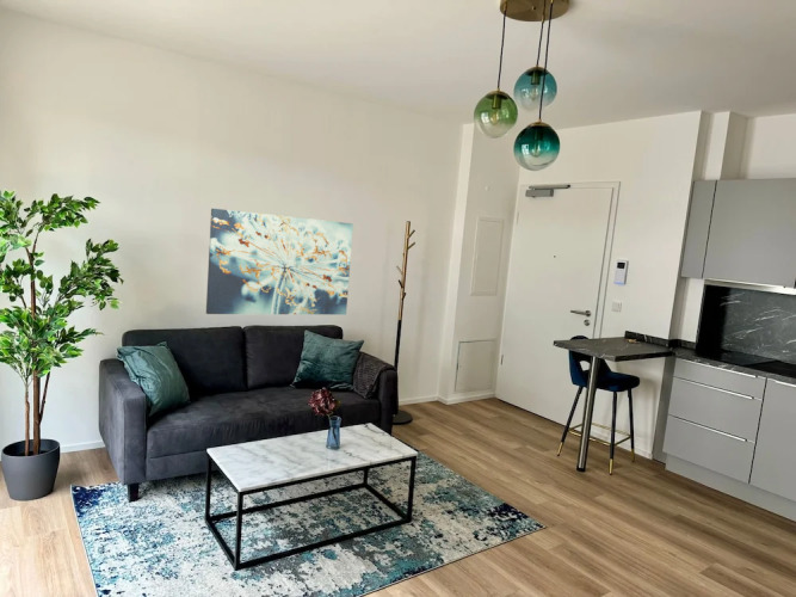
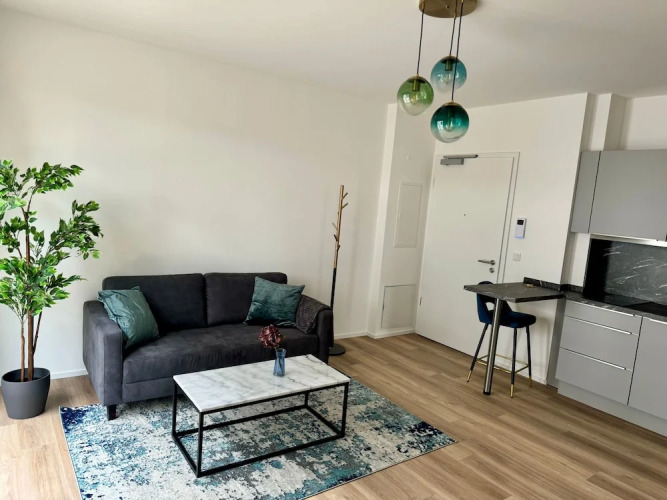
- wall art [205,208,354,315]
